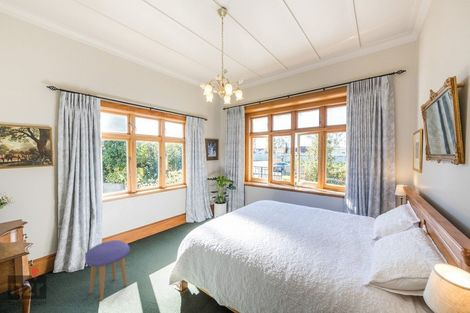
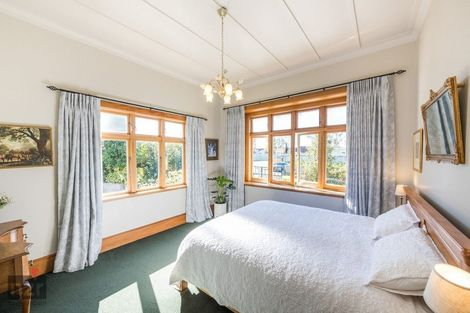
- stool [84,239,131,302]
